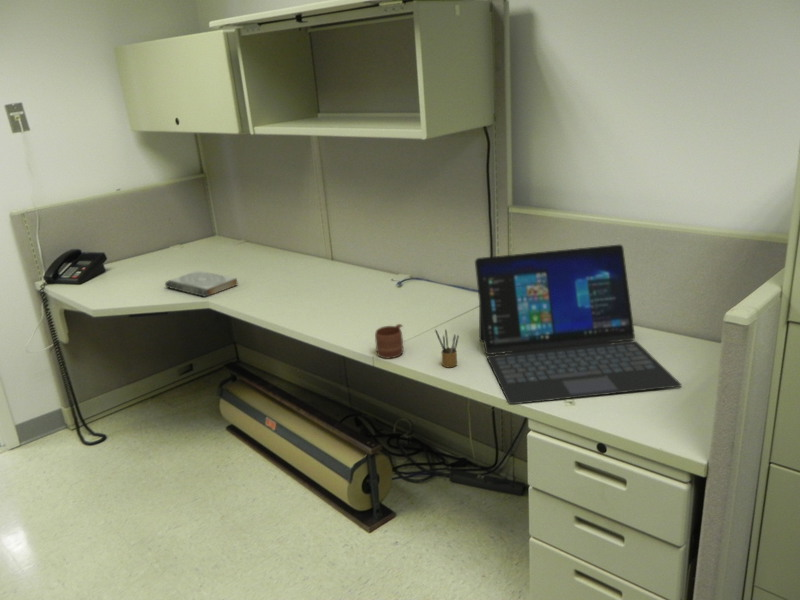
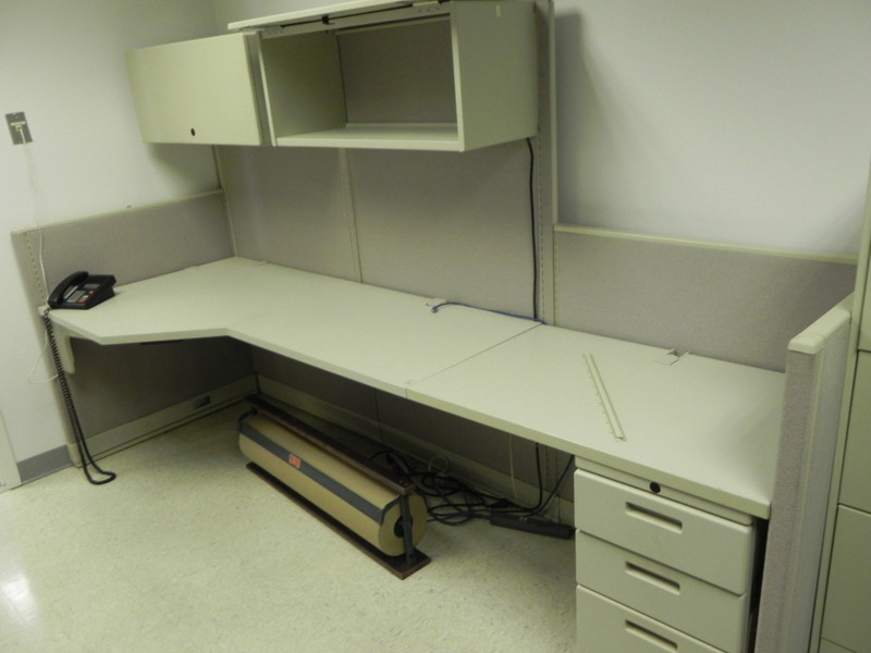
- laptop [474,244,682,405]
- mug [374,323,404,360]
- book [164,269,239,298]
- pencil box [434,328,460,368]
